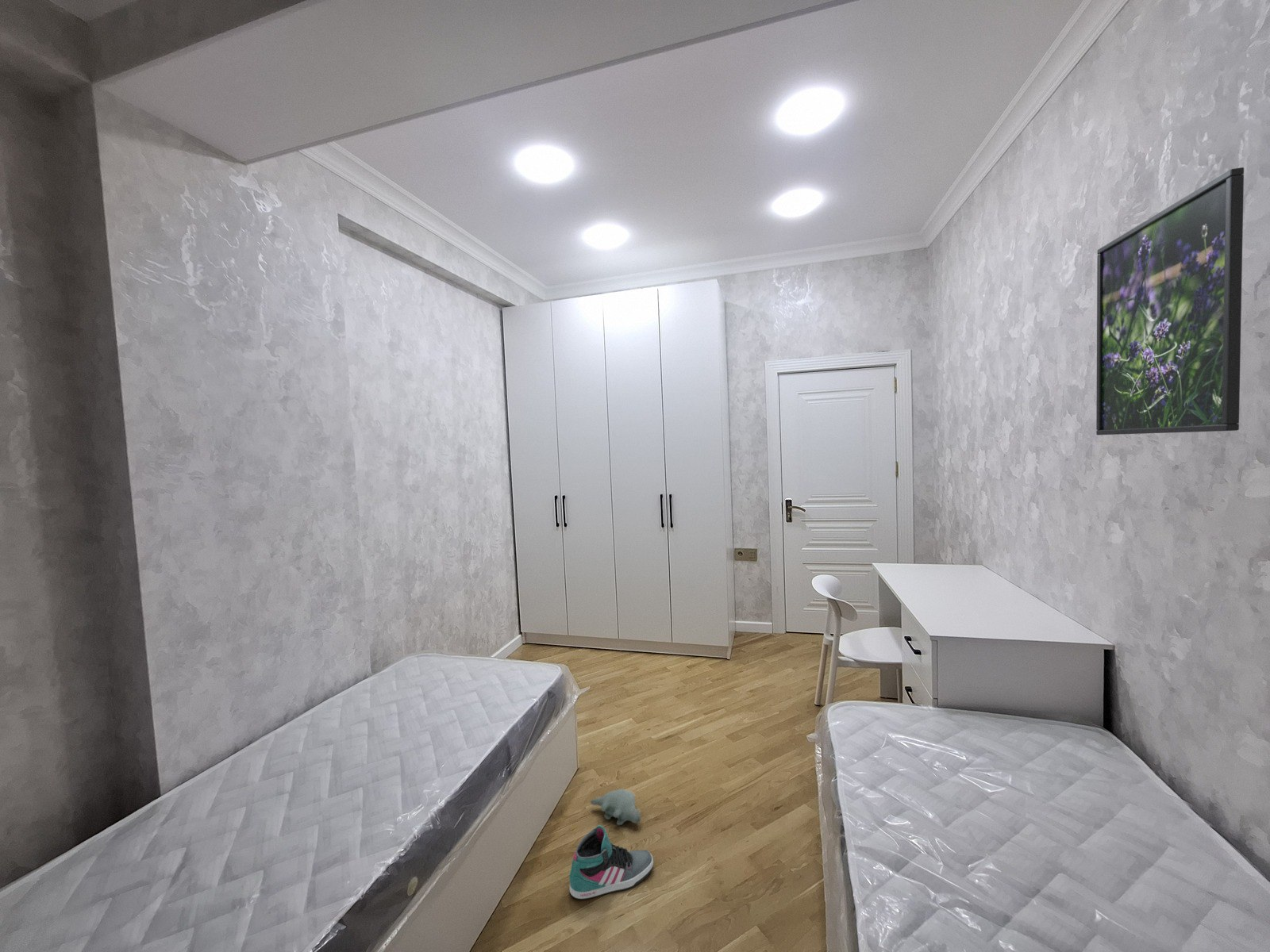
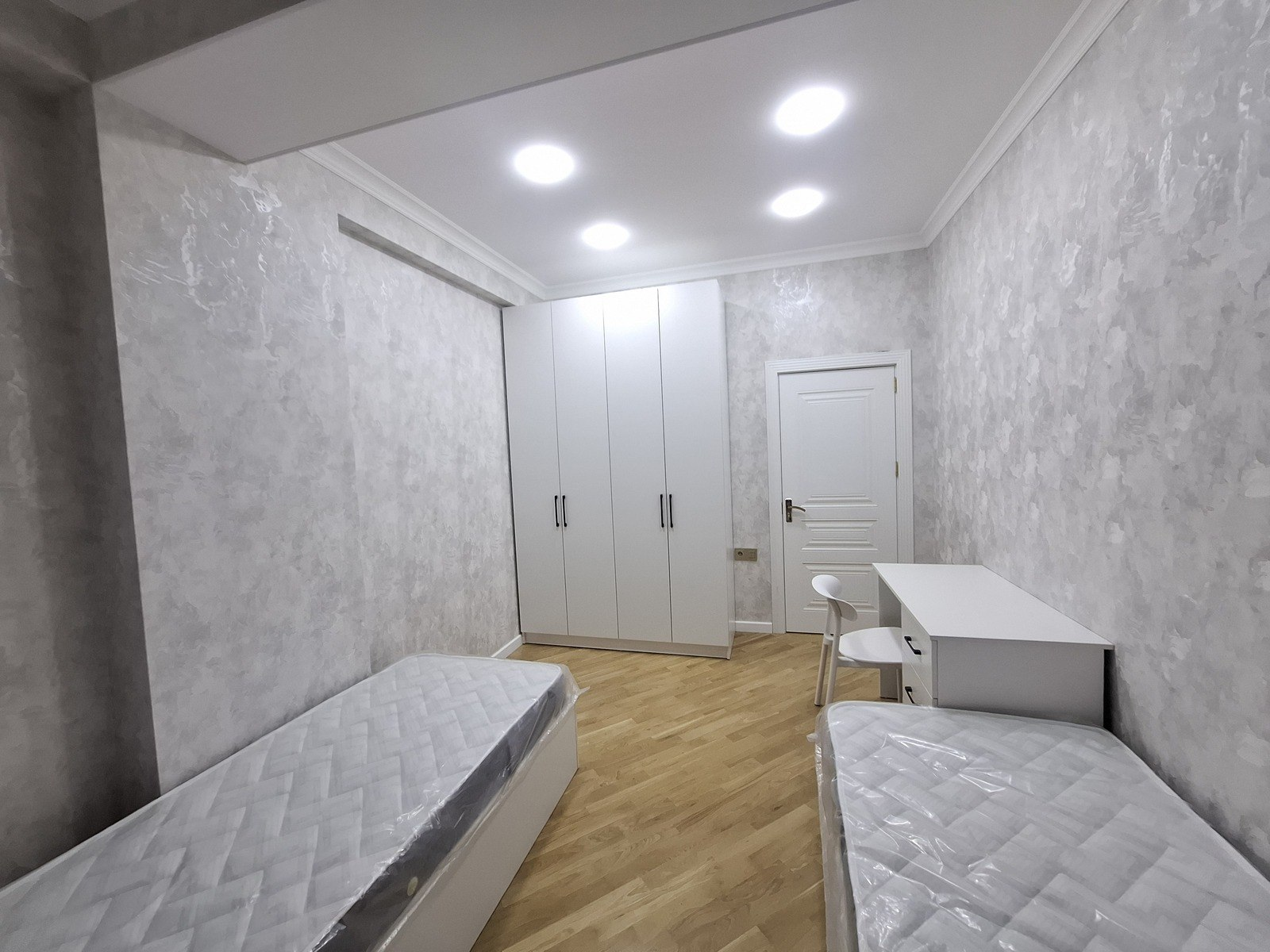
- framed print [1095,167,1245,436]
- plush toy [590,789,641,826]
- sneaker [569,825,654,900]
